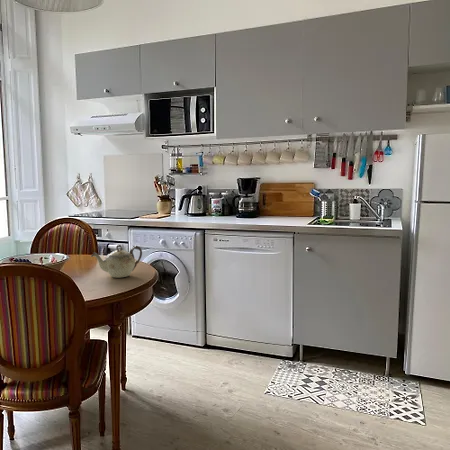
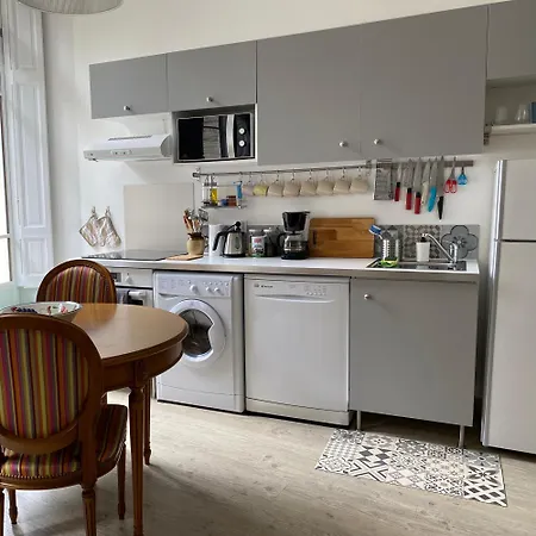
- teapot [90,244,143,279]
